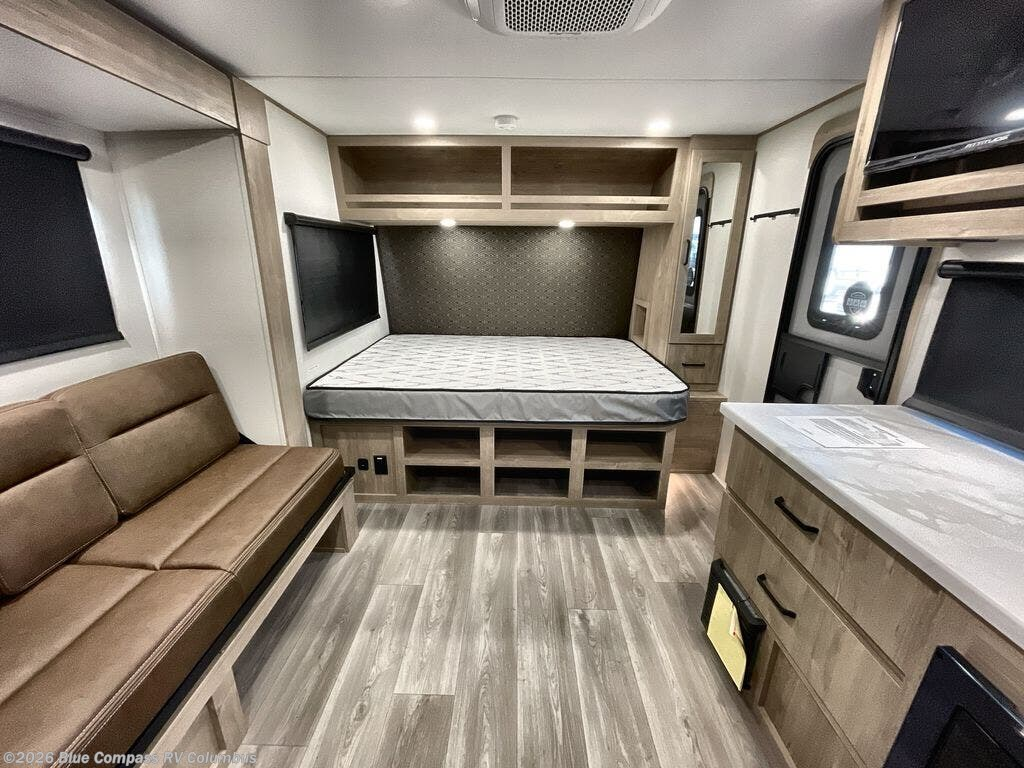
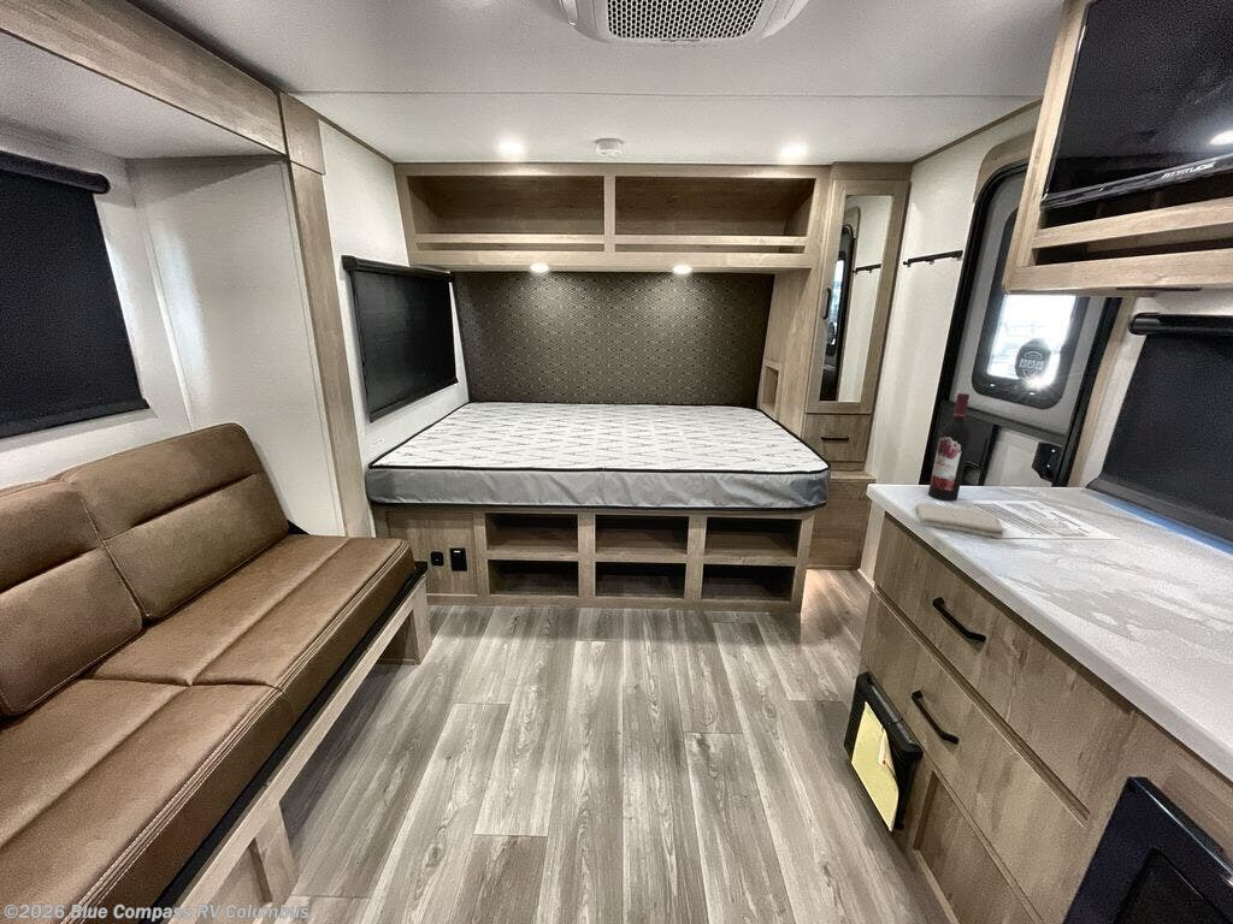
+ wine bottle [927,392,972,502]
+ washcloth [914,502,1007,539]
